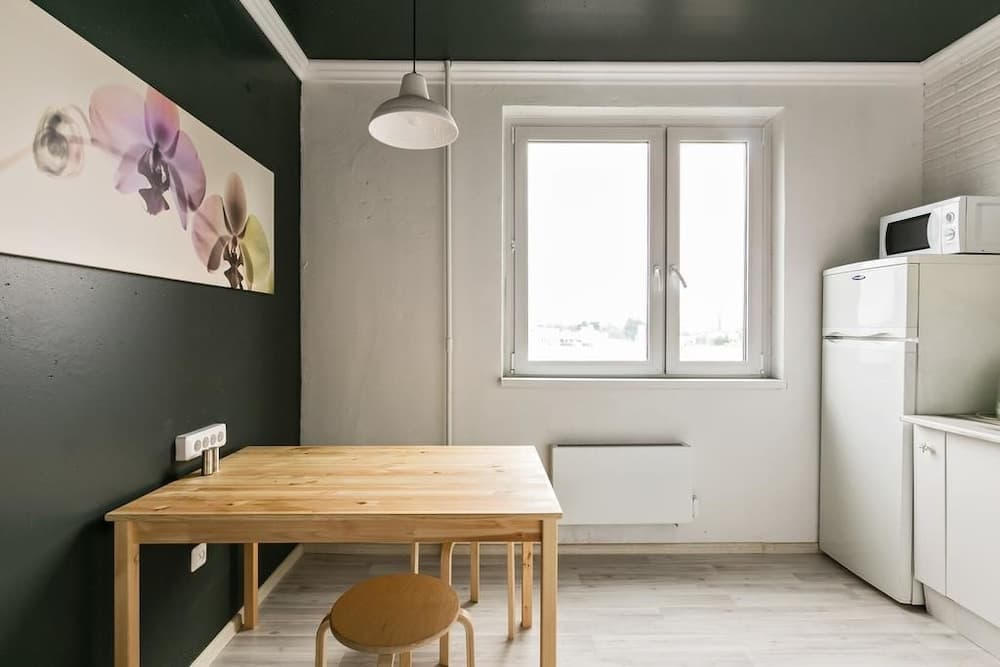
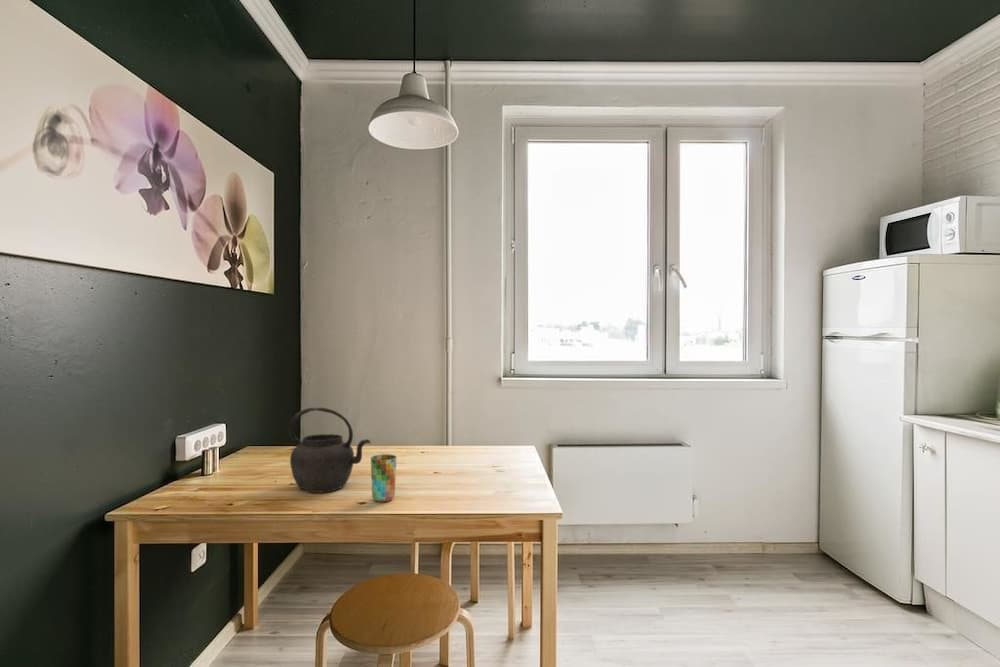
+ kettle [288,406,372,494]
+ cup [370,453,398,503]
